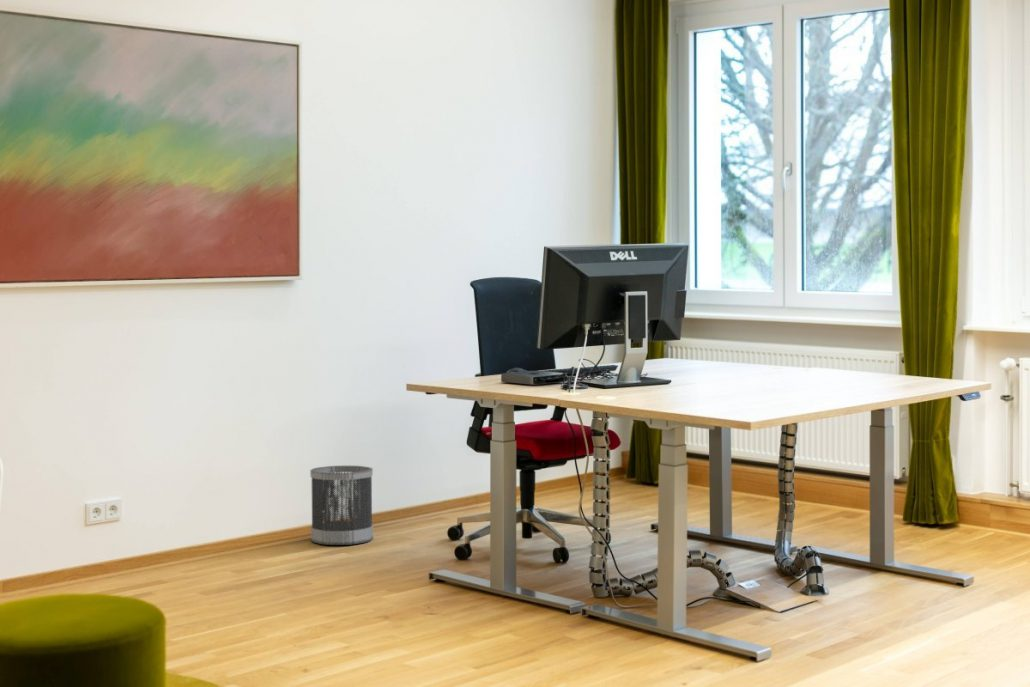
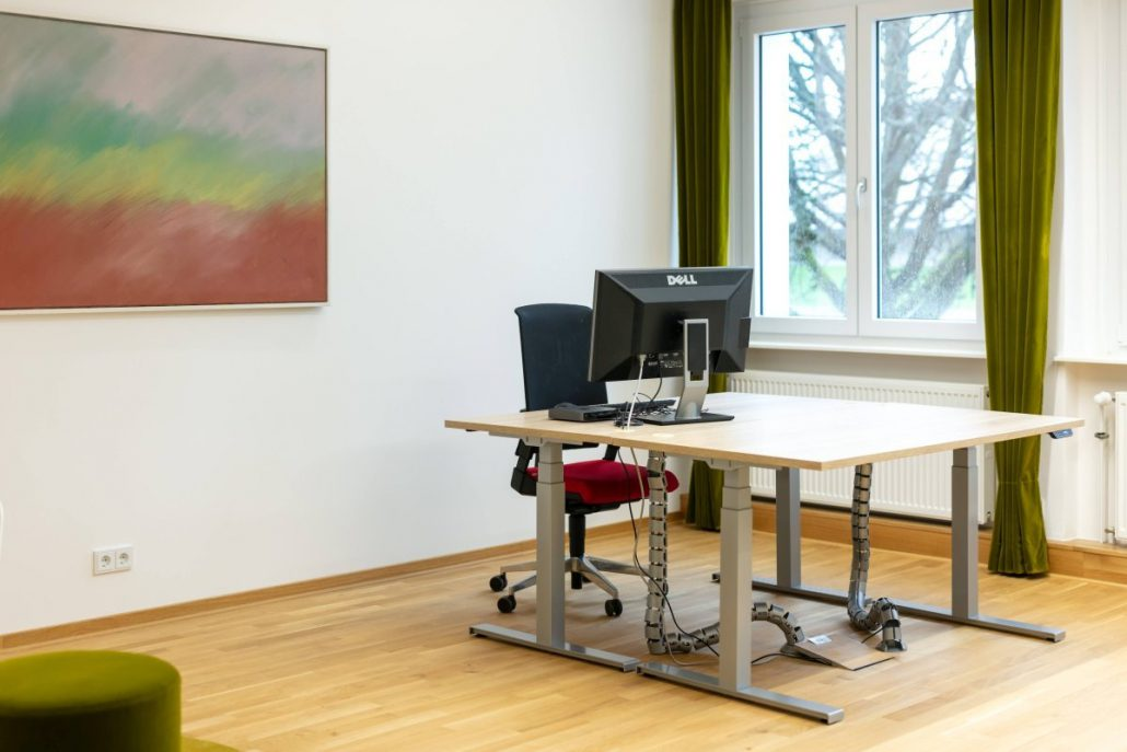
- wastebasket [309,465,374,546]
